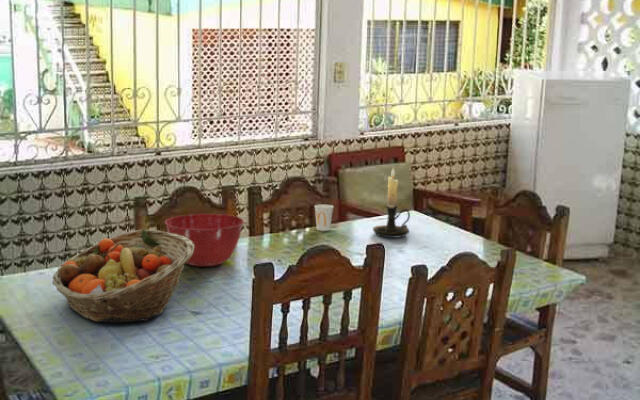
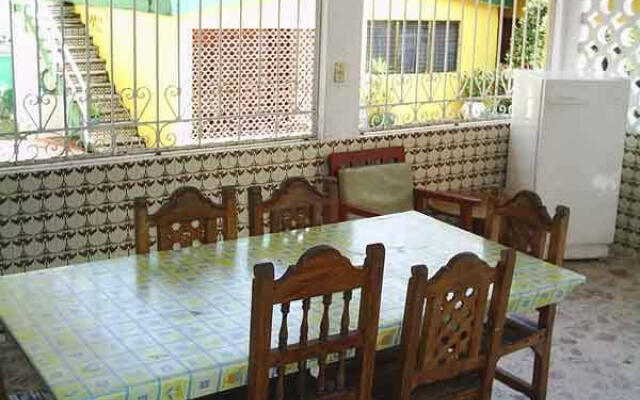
- fruit basket [51,228,194,323]
- mixing bowl [164,213,245,267]
- cup [314,203,335,232]
- candle holder [372,167,411,238]
